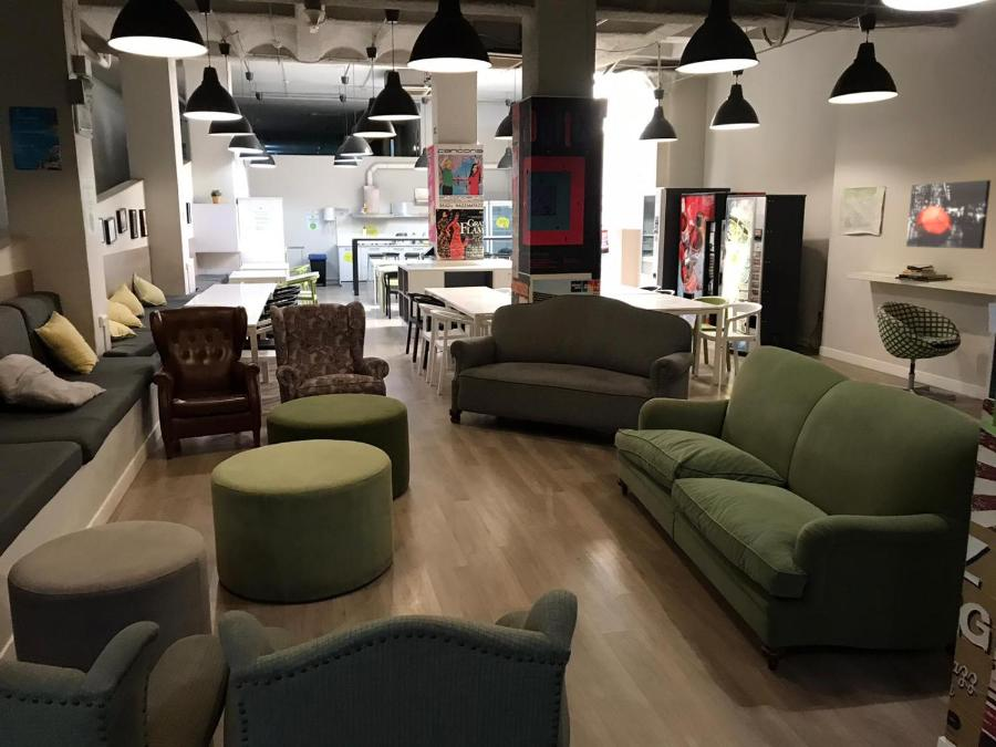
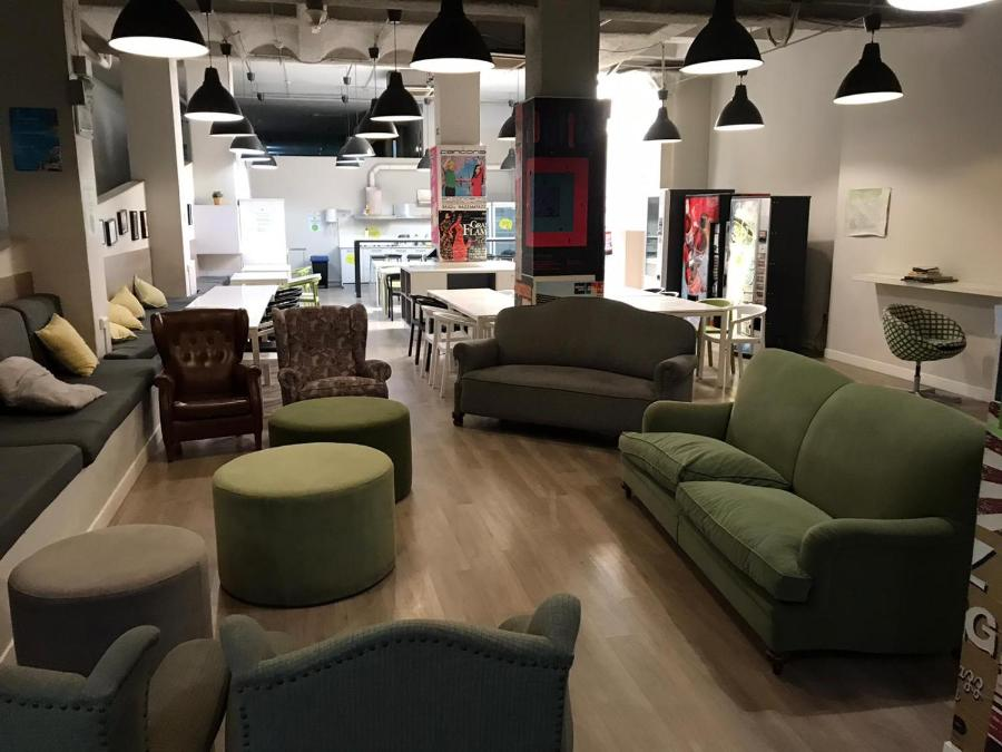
- wall art [905,179,992,250]
